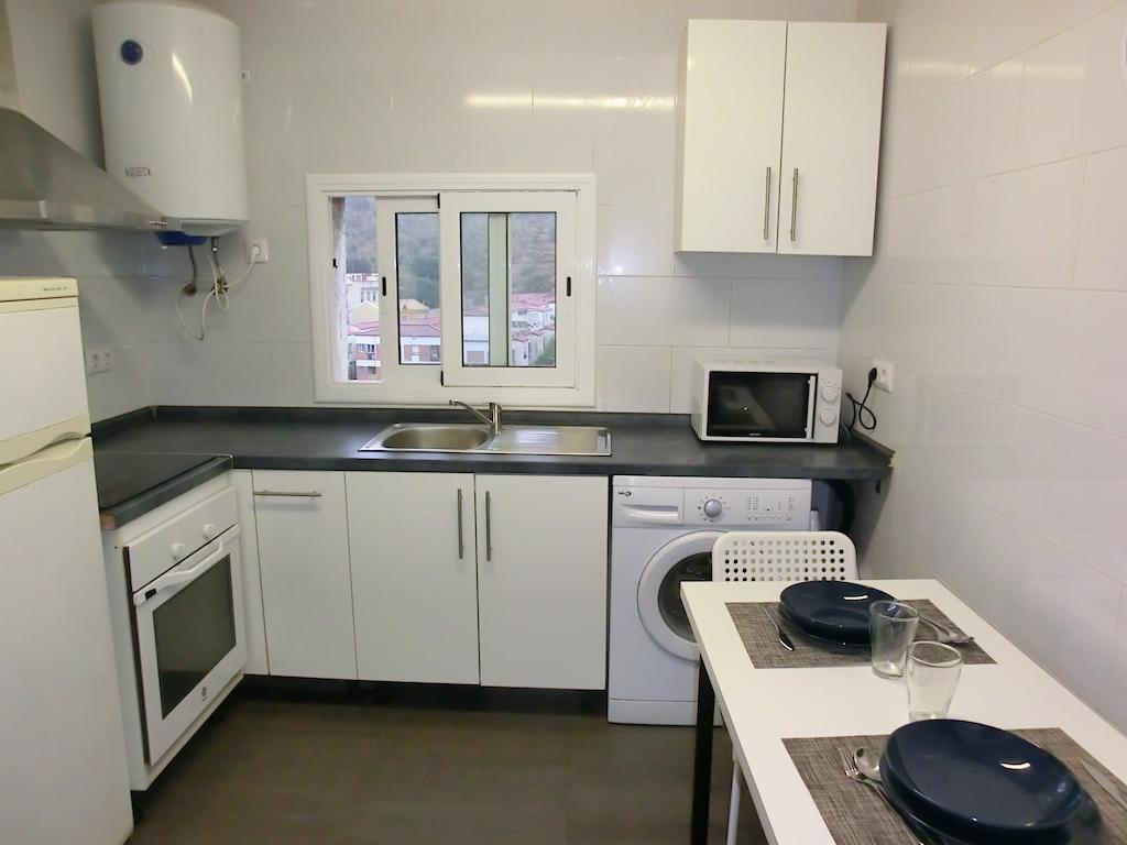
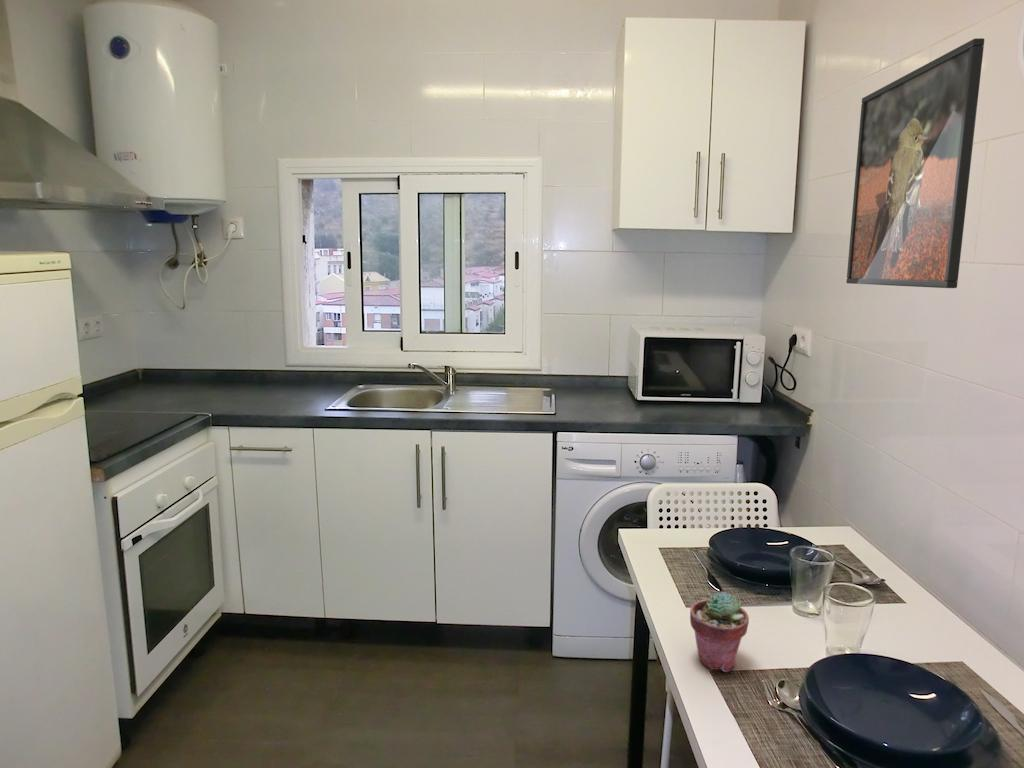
+ potted succulent [689,590,750,673]
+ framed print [845,37,986,289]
